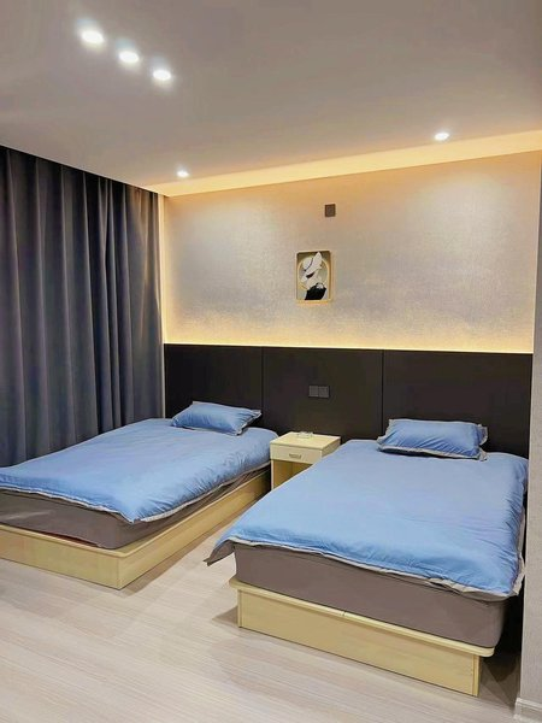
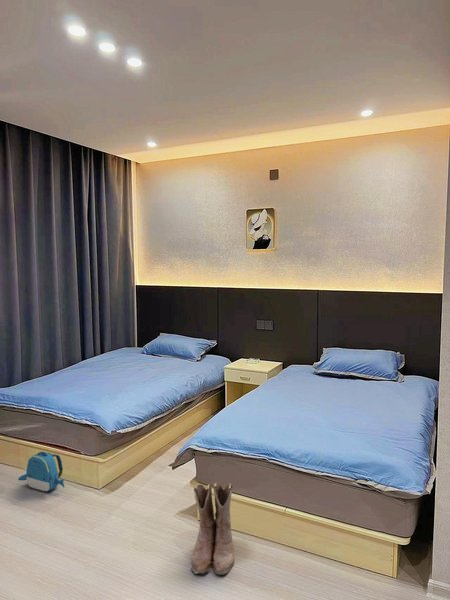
+ boots [190,482,235,576]
+ backpack [17,451,65,492]
